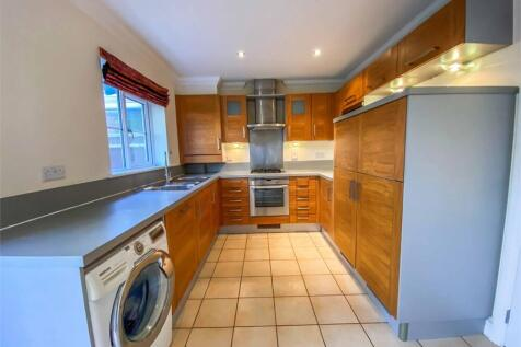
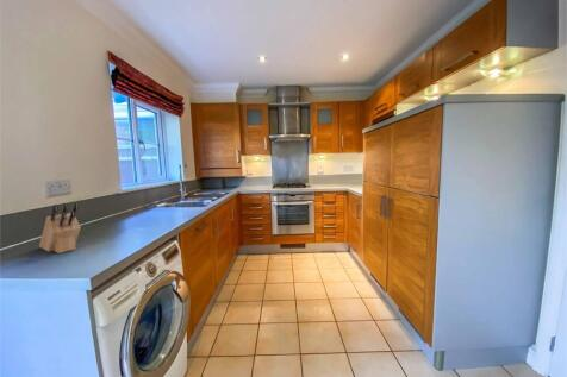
+ knife block [38,202,82,255]
